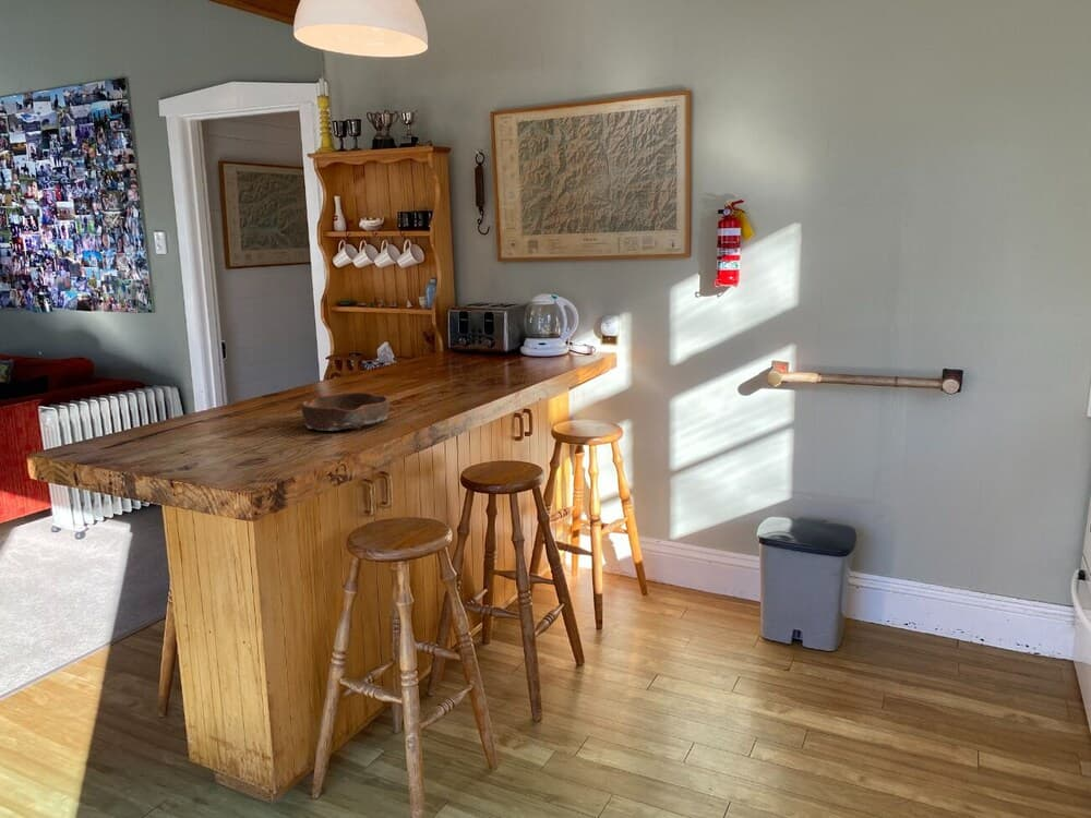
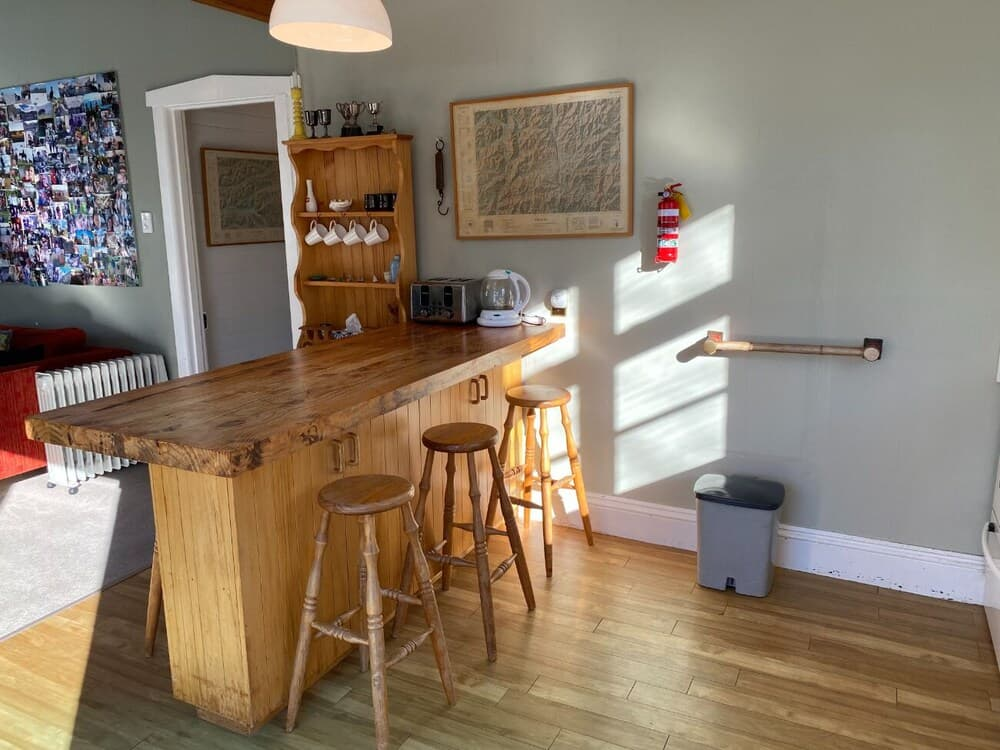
- bowl [301,392,391,432]
